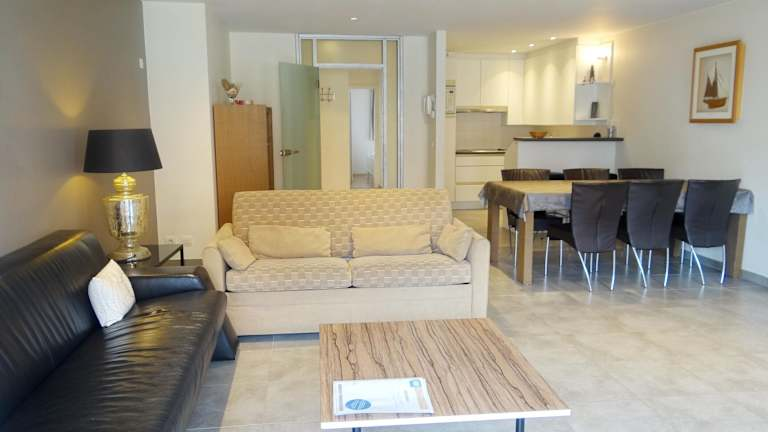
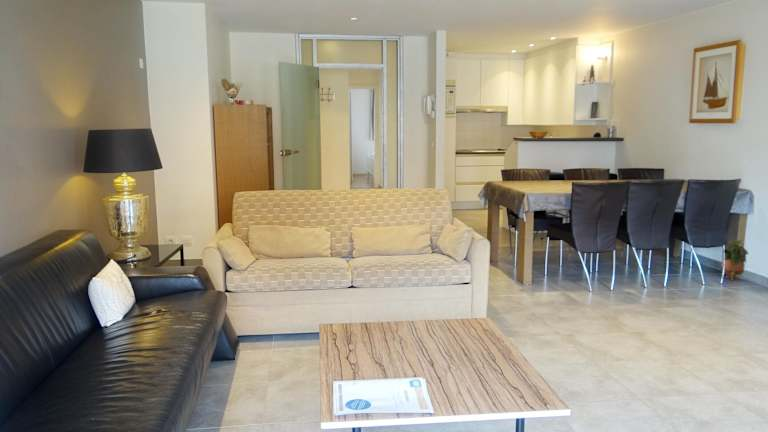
+ potted plant [721,238,749,282]
